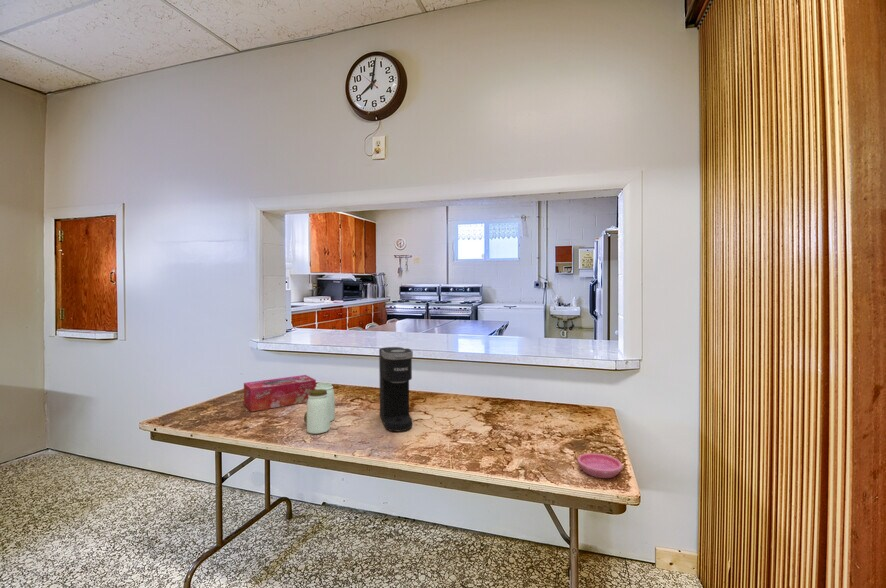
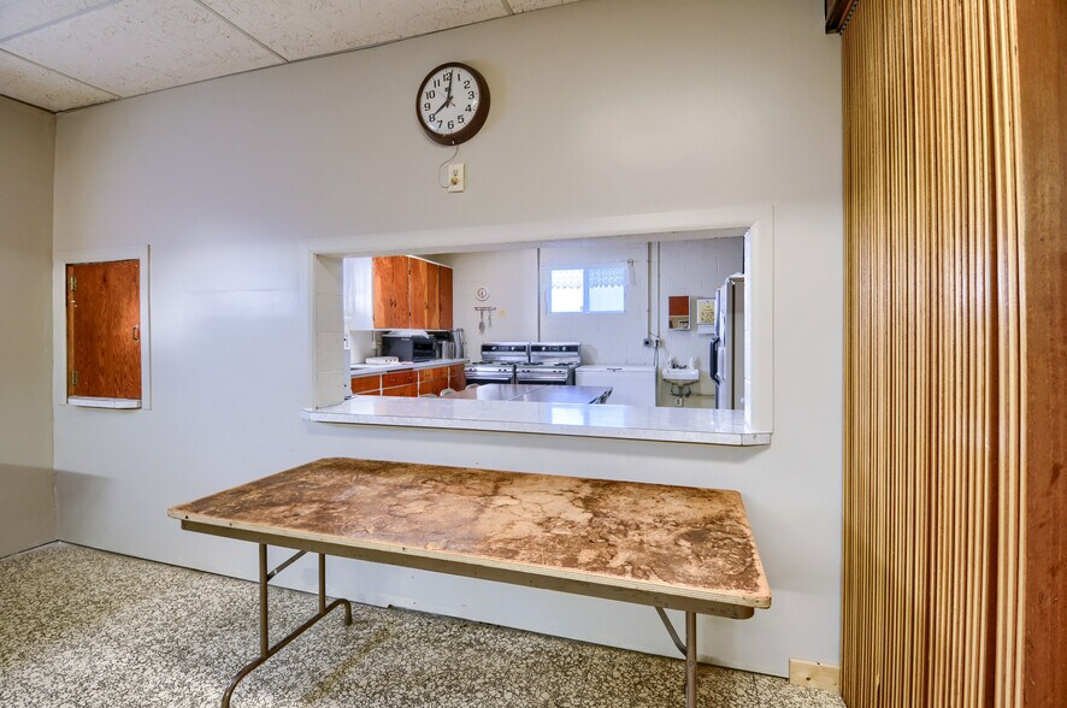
- saucer [577,452,623,479]
- tissue box [243,374,317,413]
- jar [303,381,336,435]
- coffee maker [378,346,414,432]
